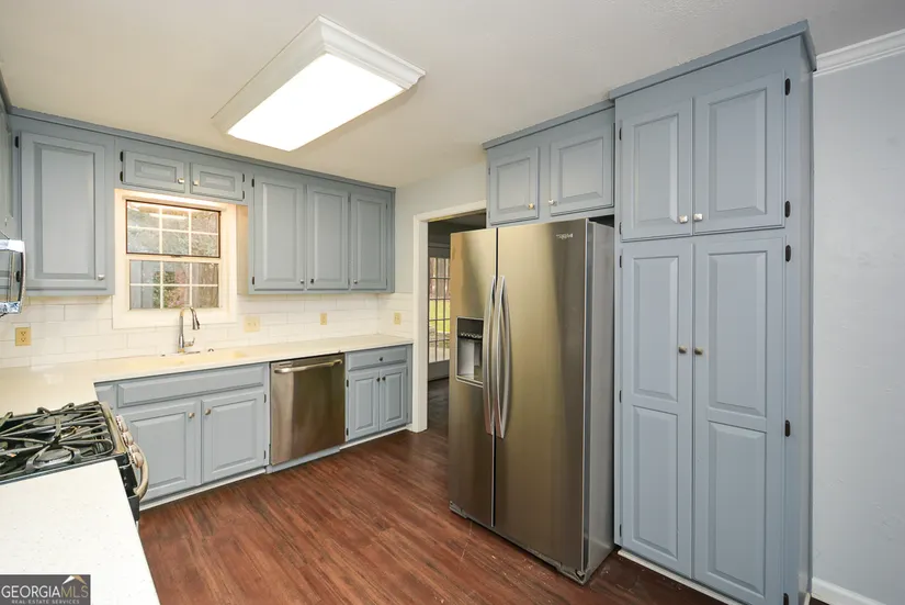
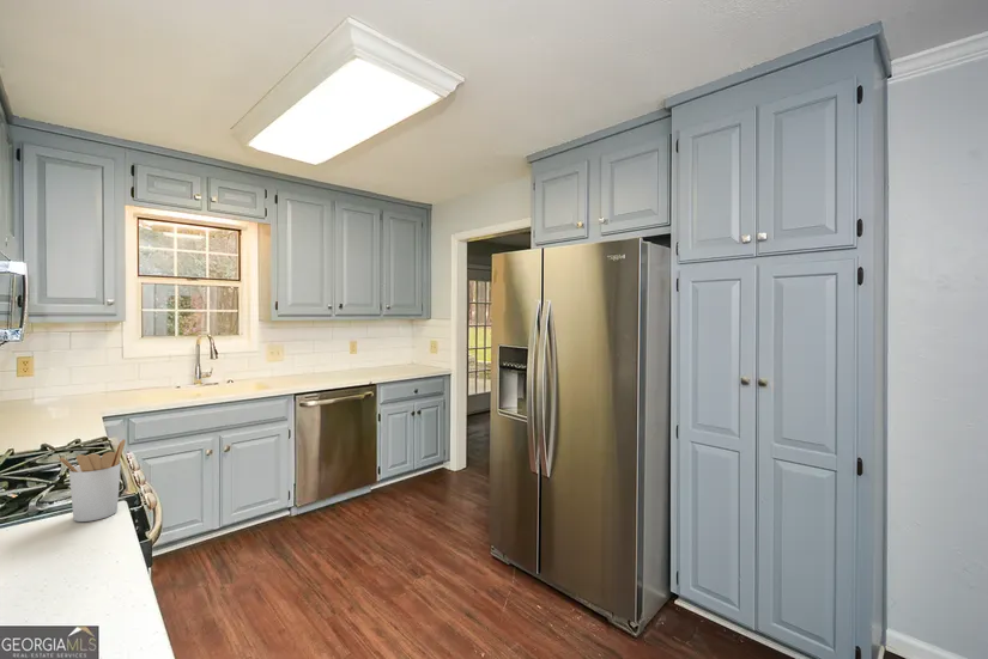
+ utensil holder [57,438,127,523]
